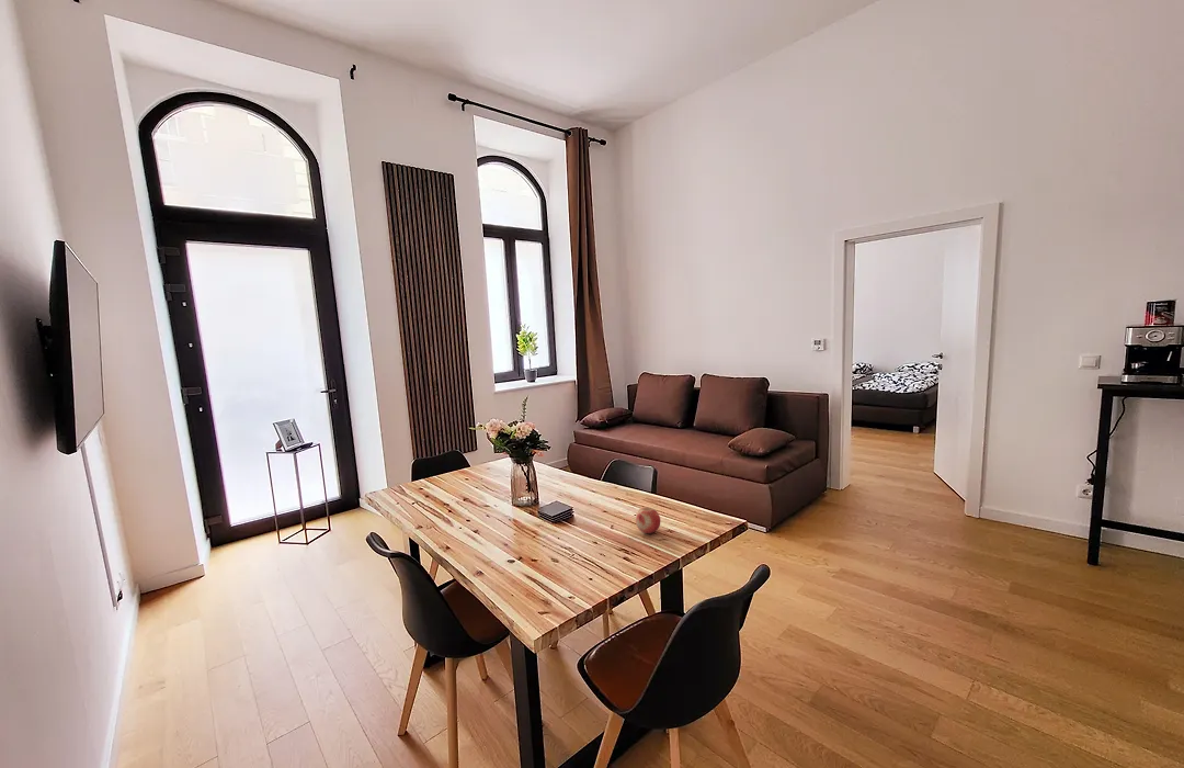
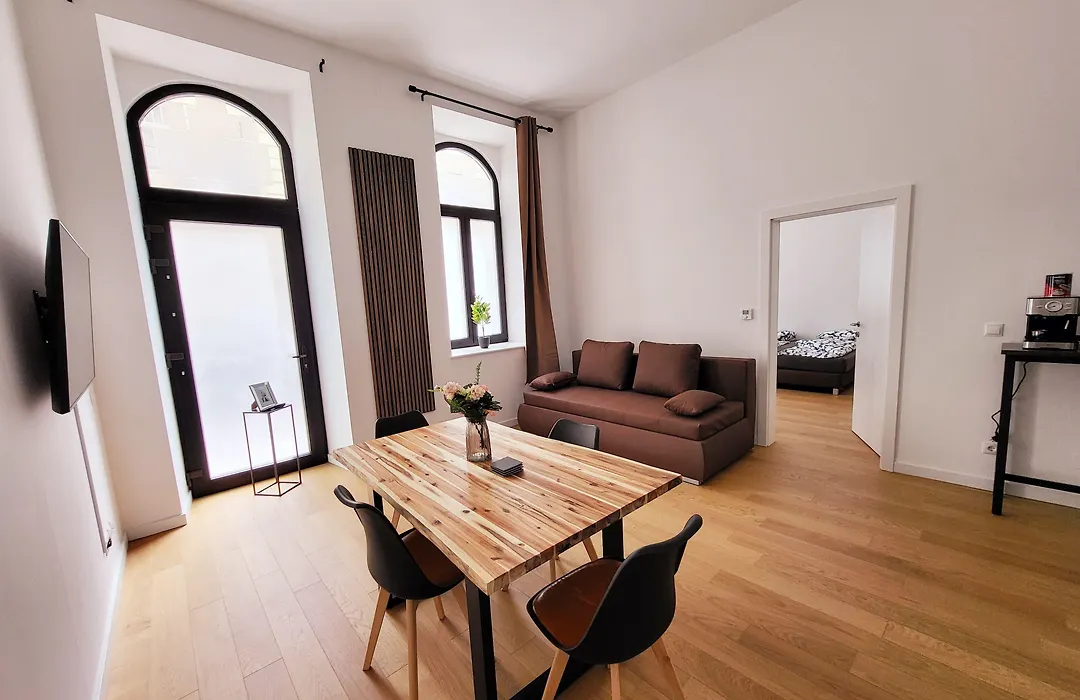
- fruit [635,506,661,534]
